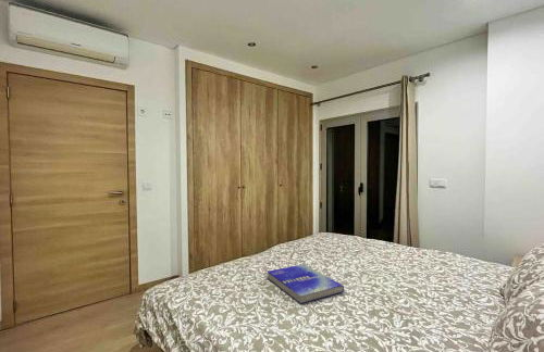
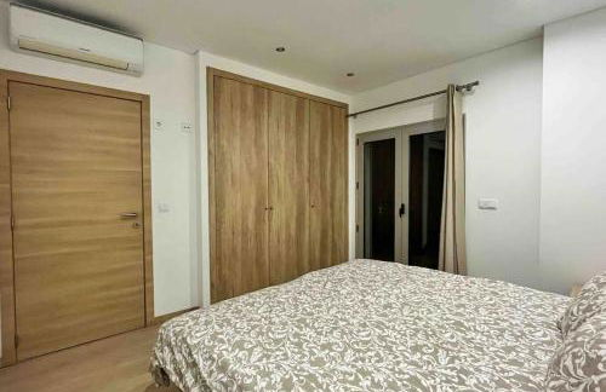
- book [267,263,345,305]
